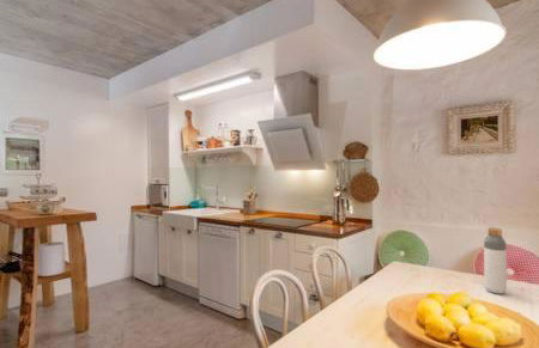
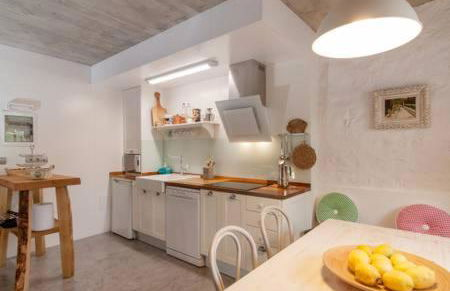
- bottle [483,226,508,295]
